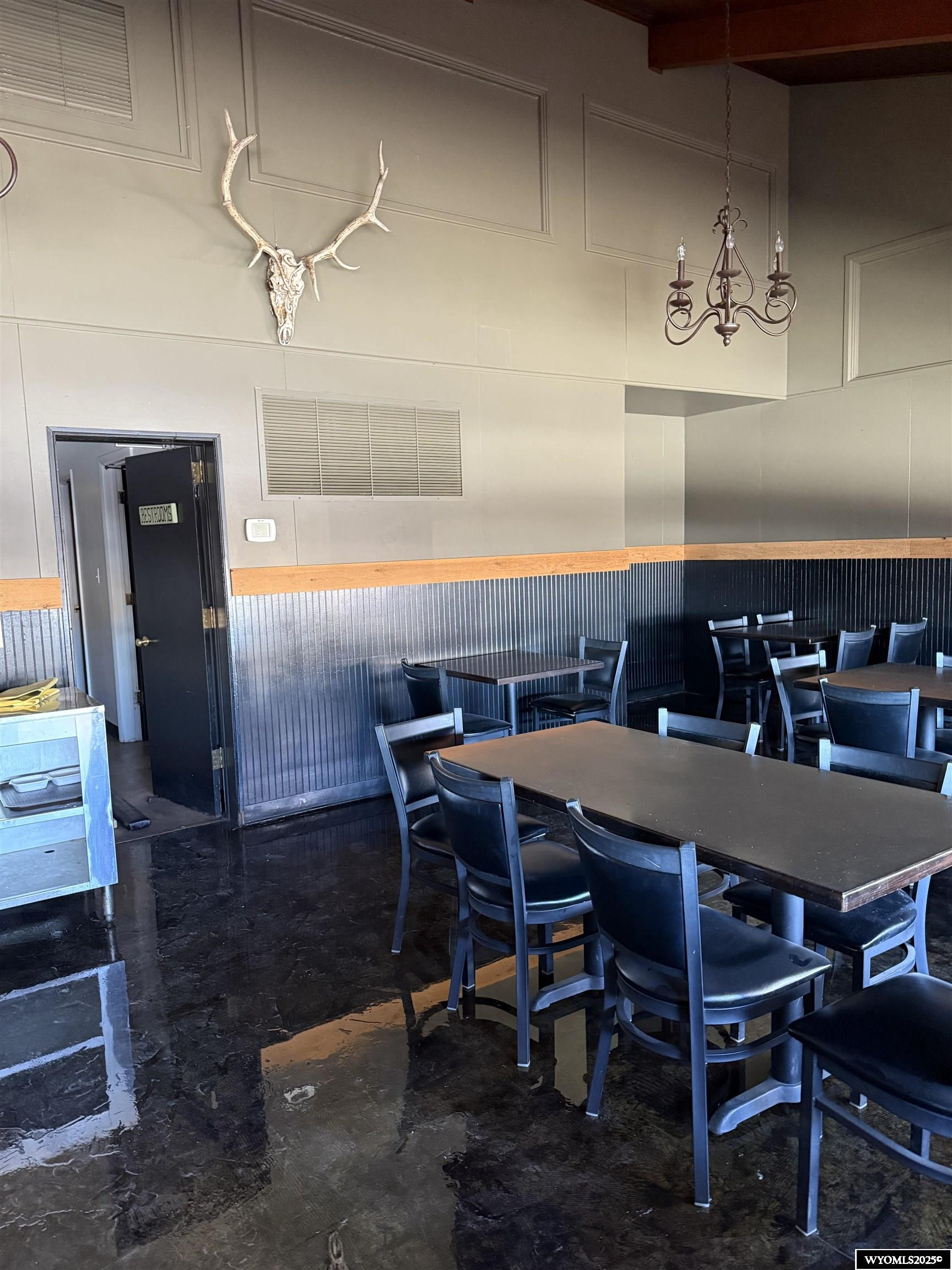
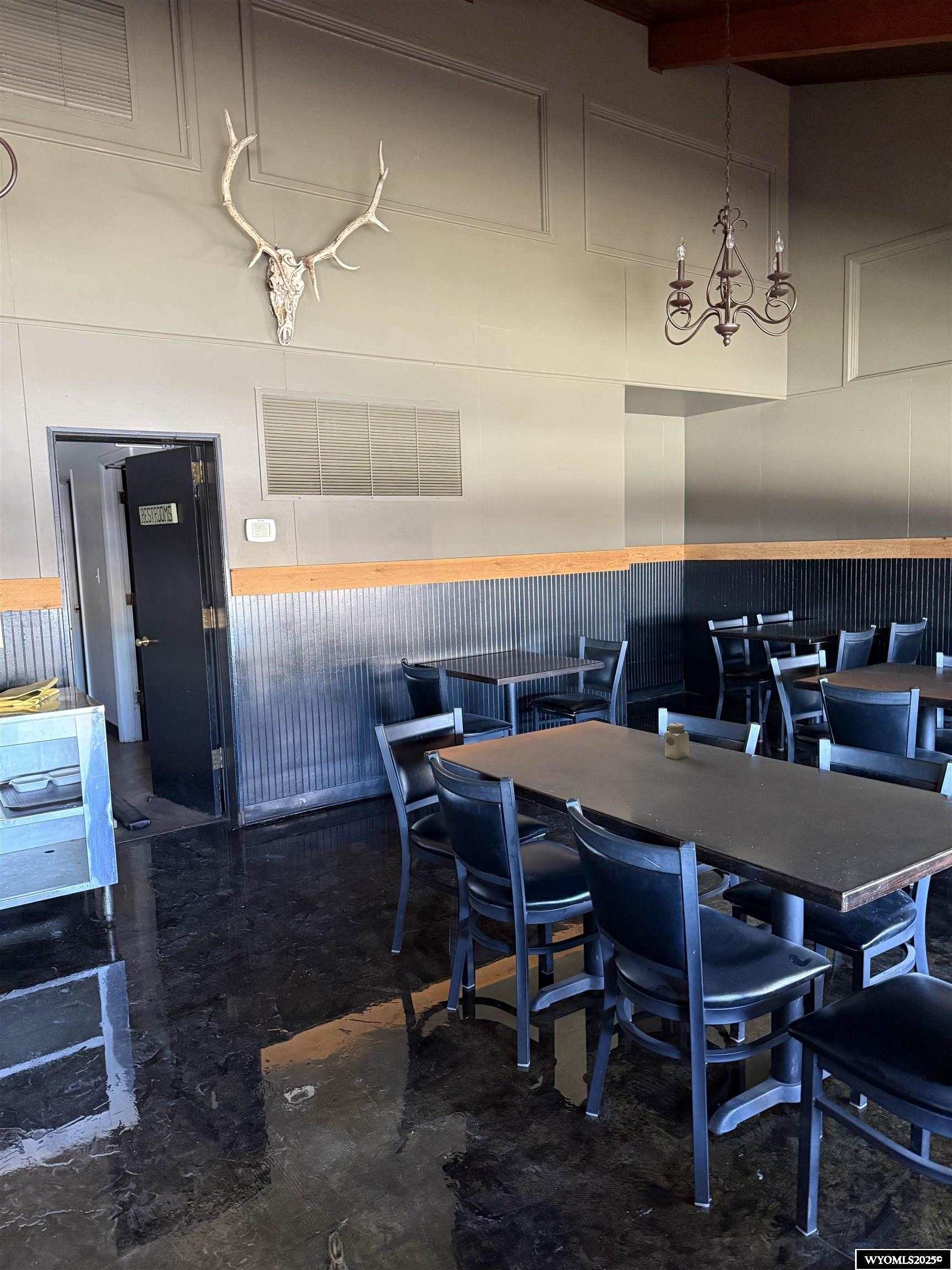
+ salt shaker [664,723,689,760]
